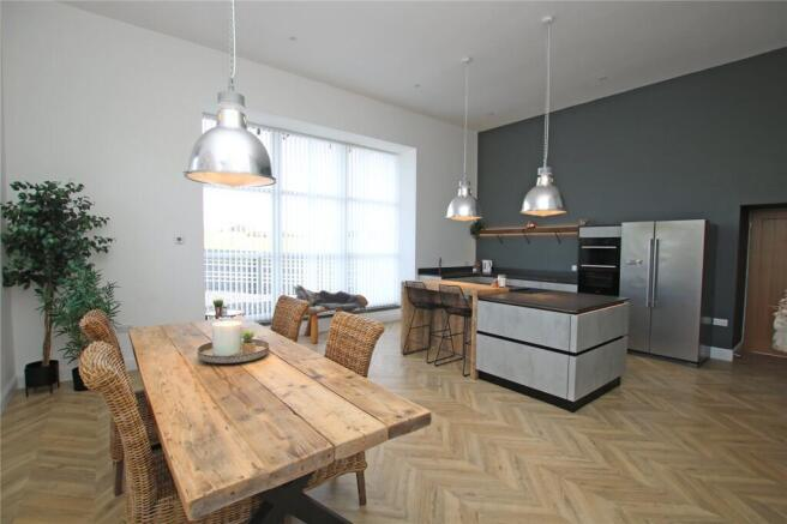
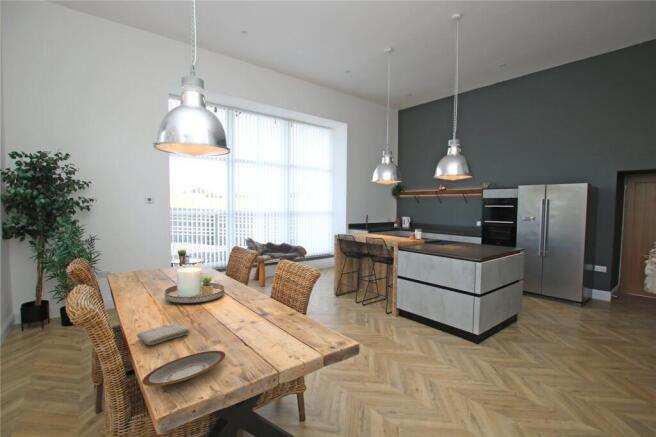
+ plate [141,350,226,387]
+ washcloth [136,322,190,346]
